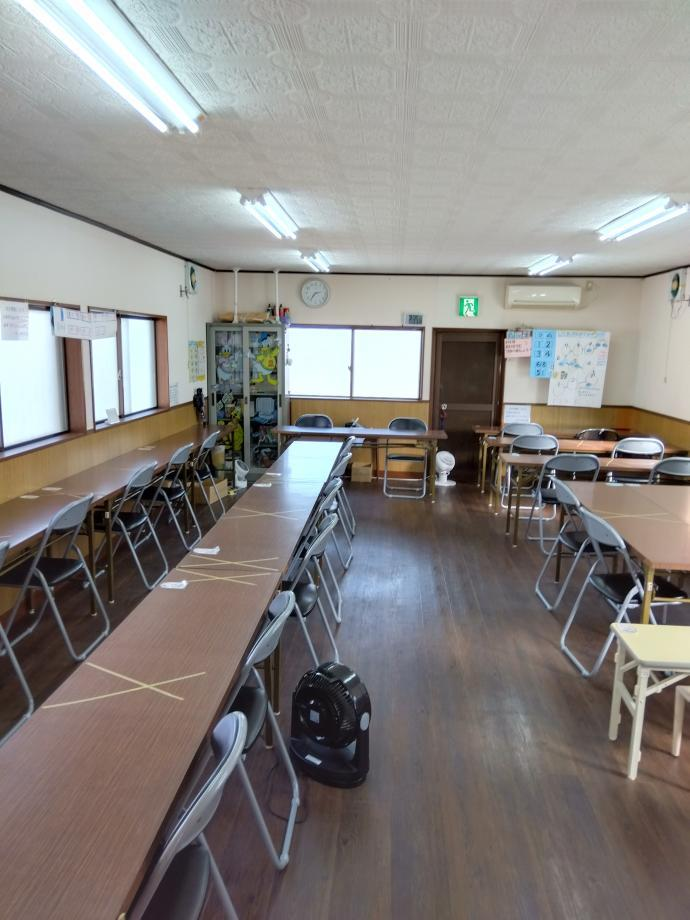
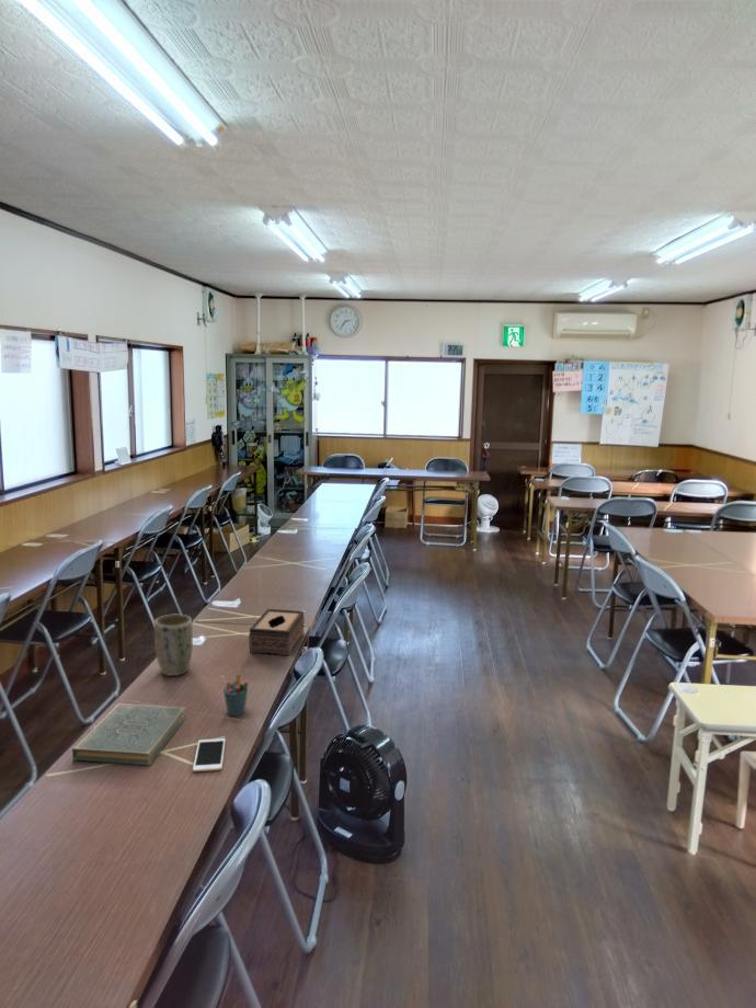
+ book [71,702,187,766]
+ tissue box [248,608,306,656]
+ pen holder [221,674,250,717]
+ plant pot [153,614,194,677]
+ cell phone [192,737,227,772]
